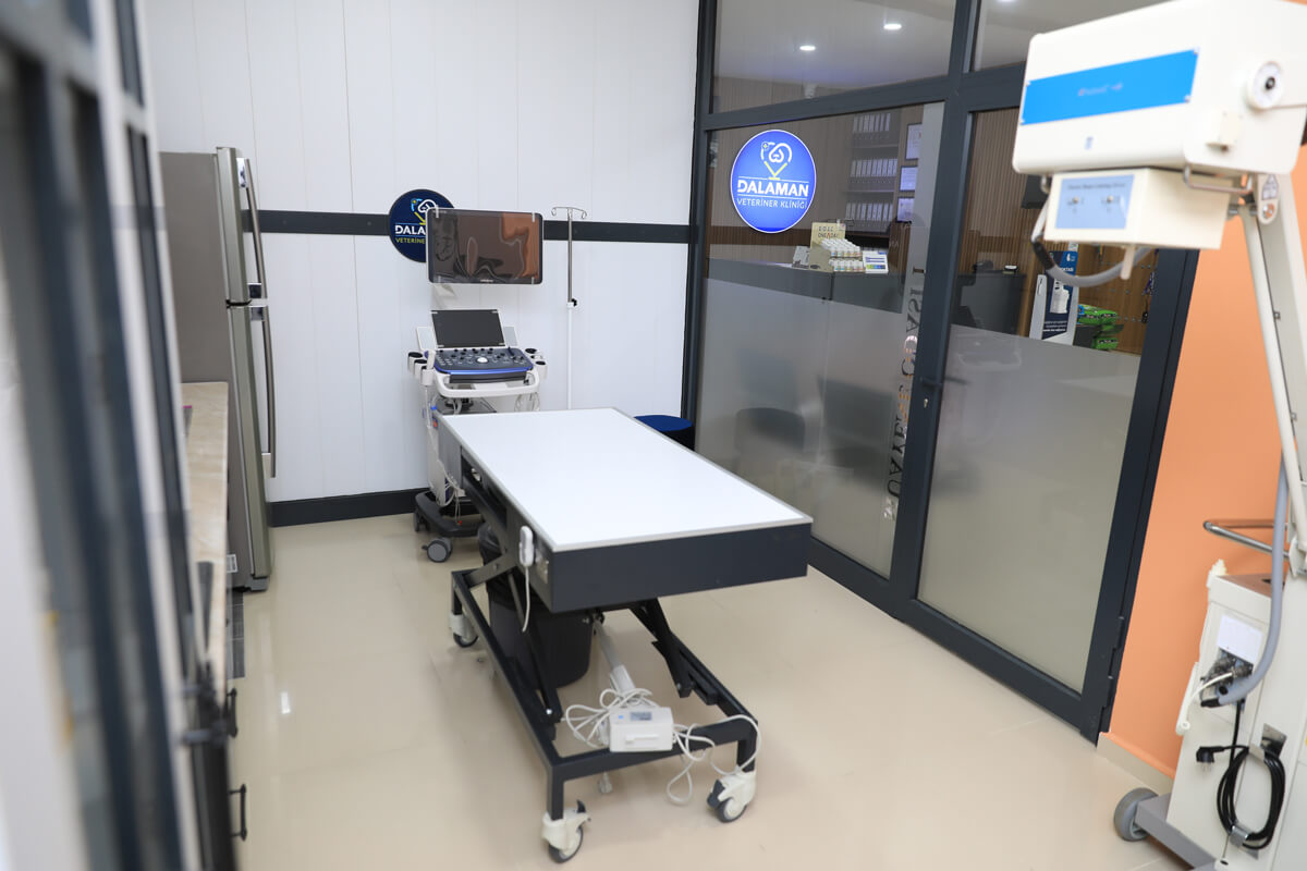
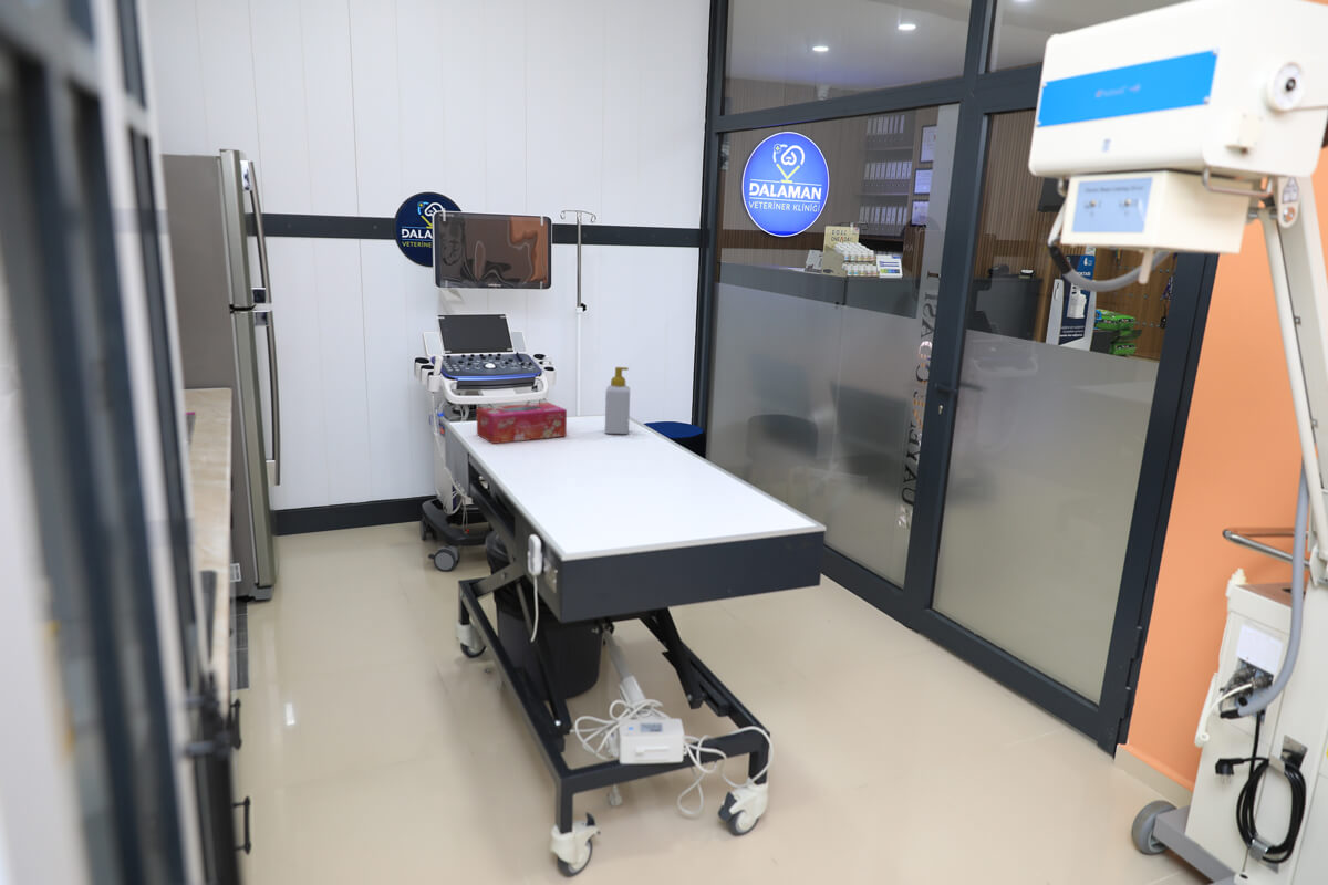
+ tissue box [476,402,568,445]
+ soap bottle [604,366,631,435]
